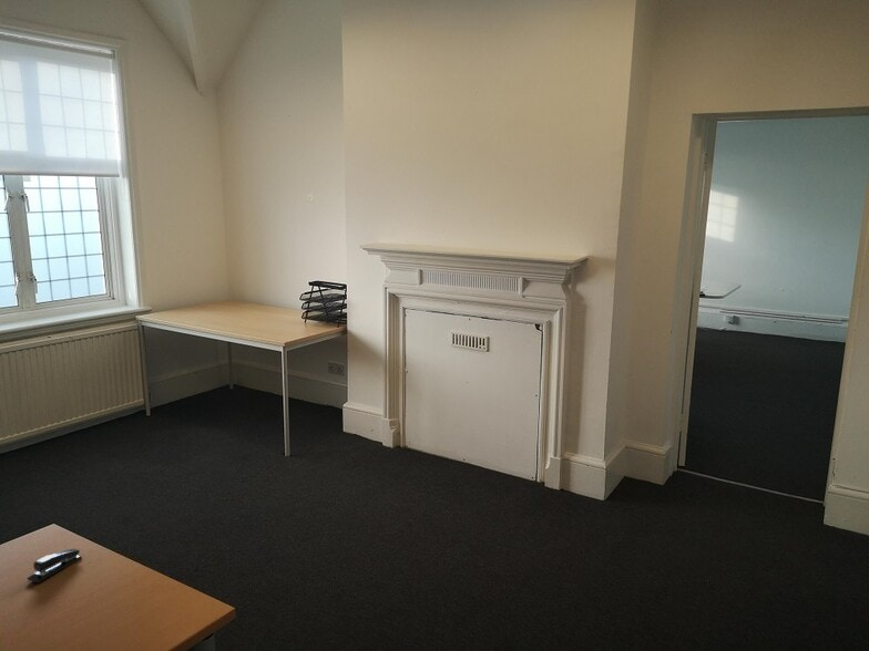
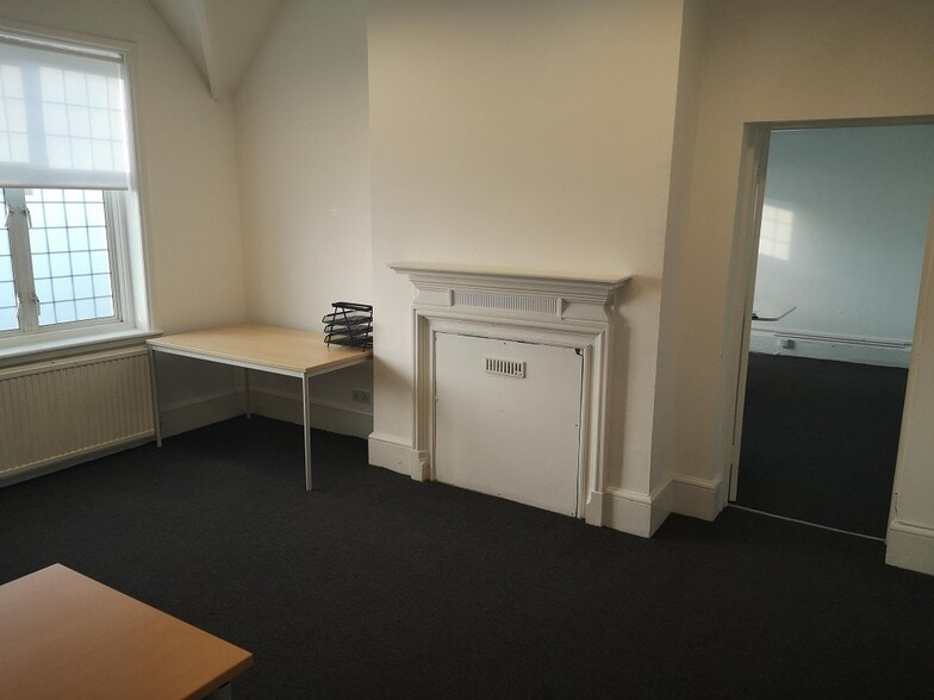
- stapler [25,548,83,583]
